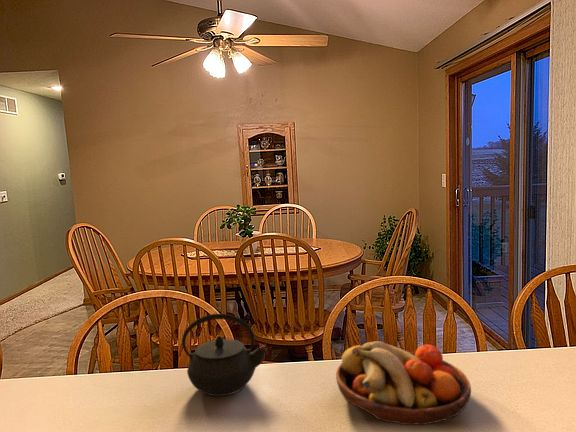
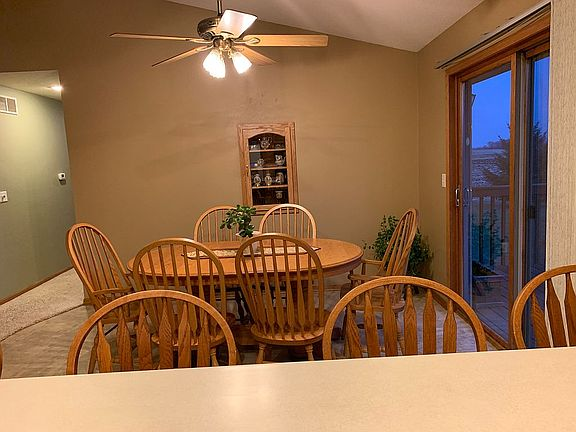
- fruit bowl [335,340,472,426]
- kettle [181,313,268,397]
